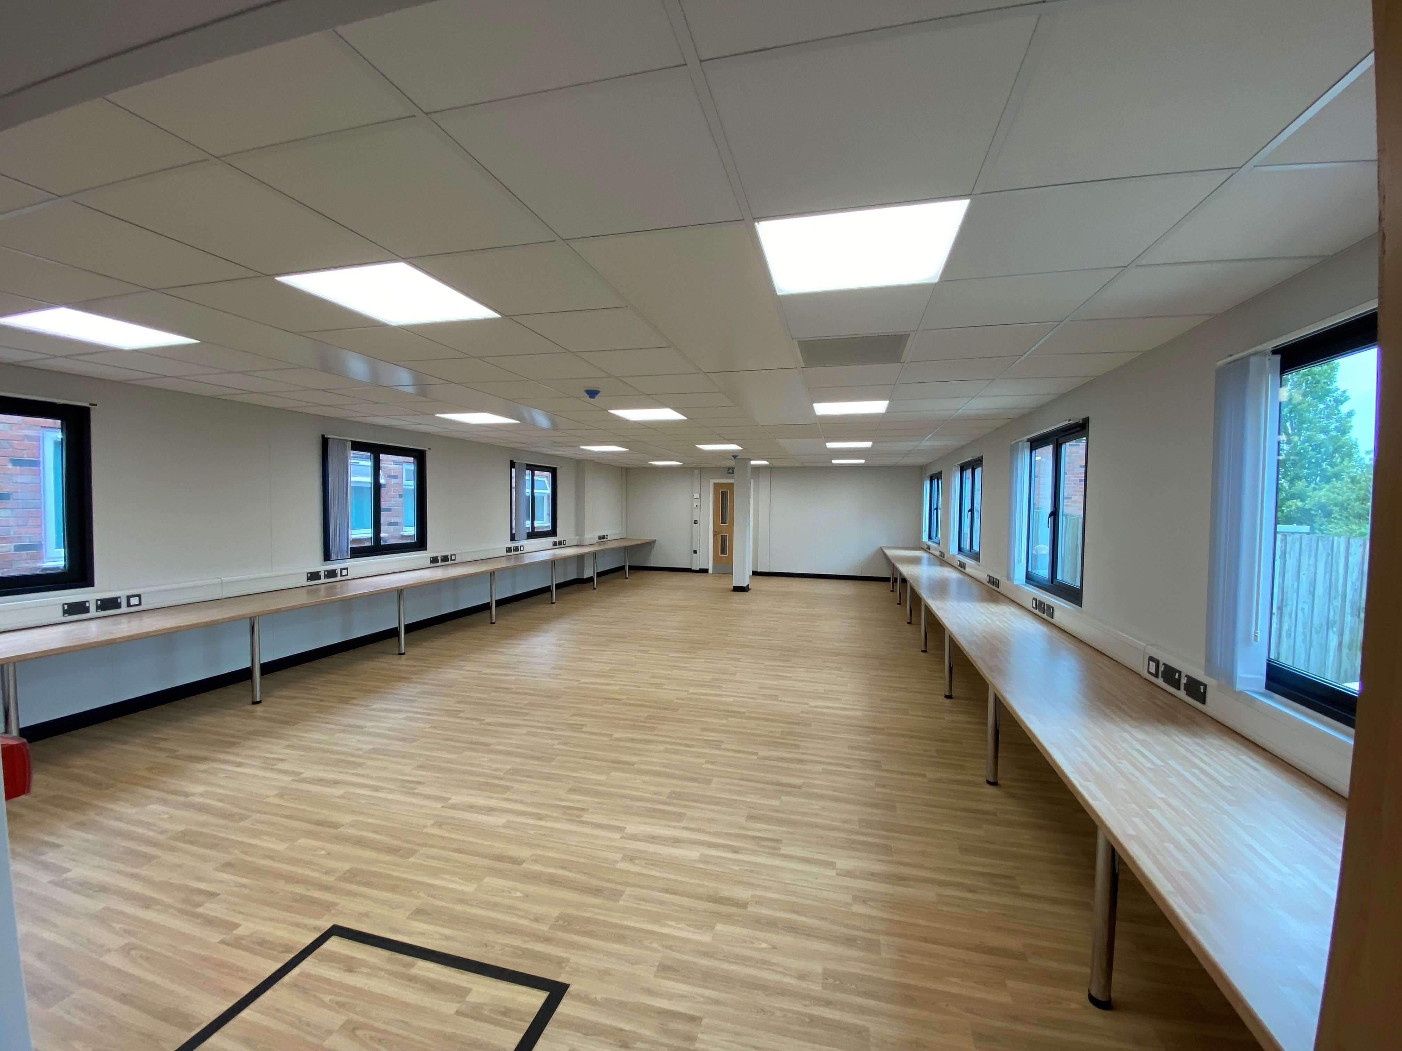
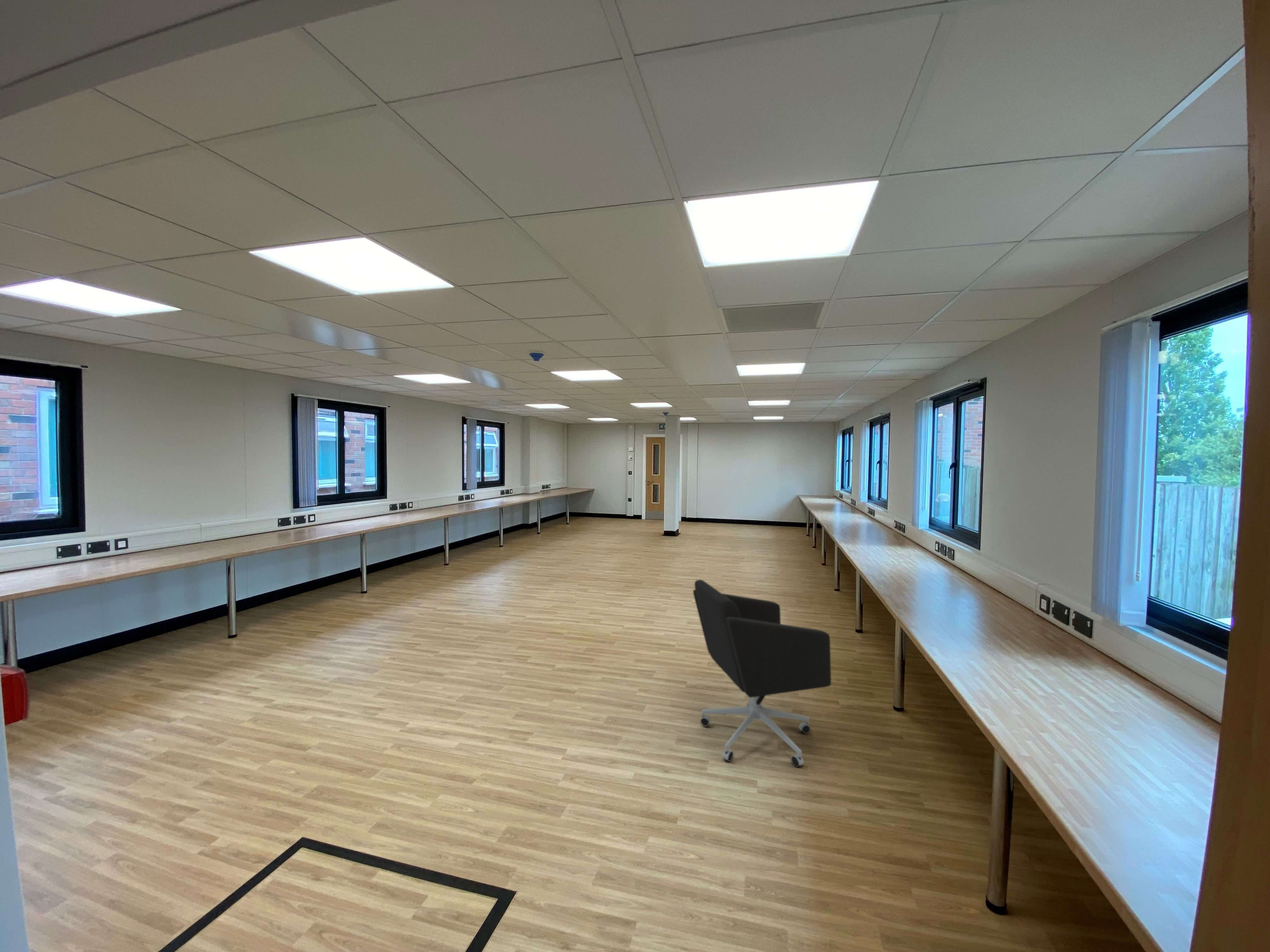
+ office chair [693,579,832,768]
